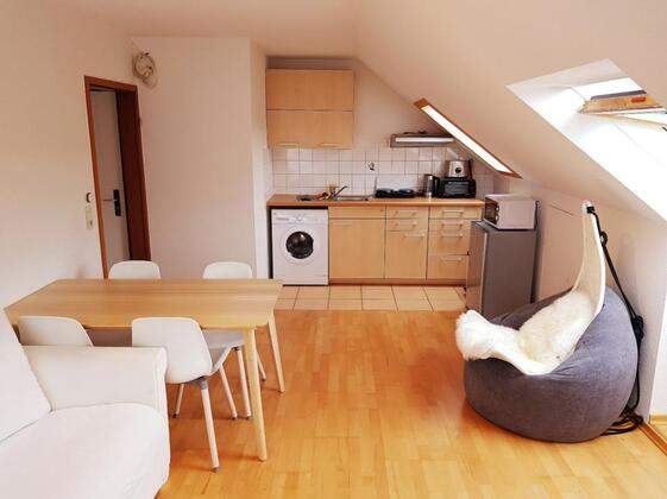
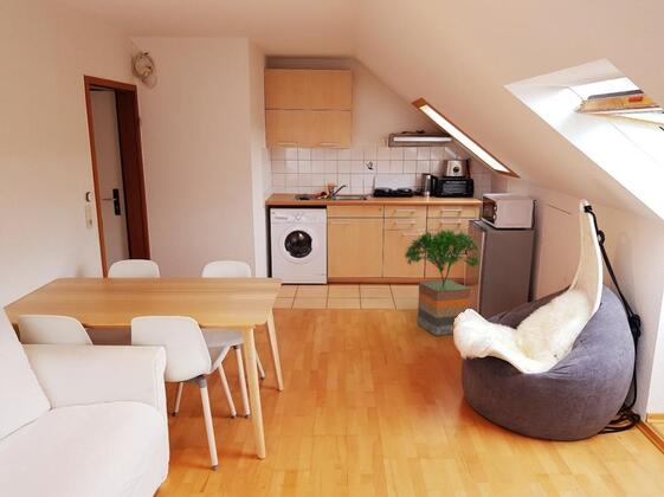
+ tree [402,228,483,337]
